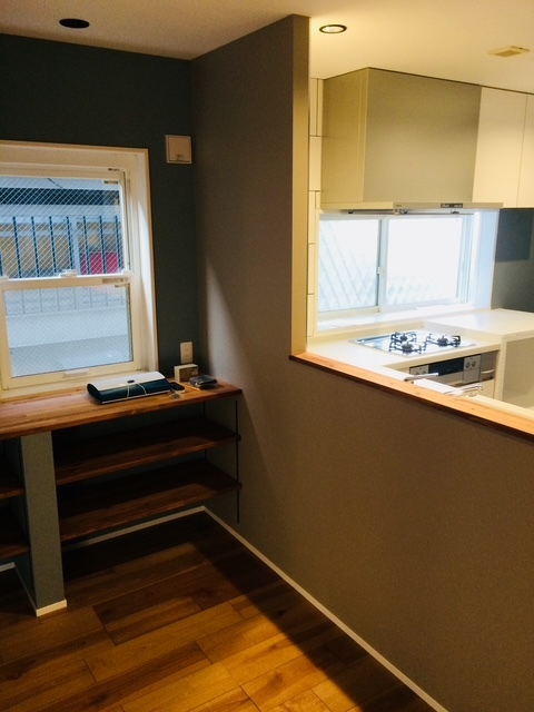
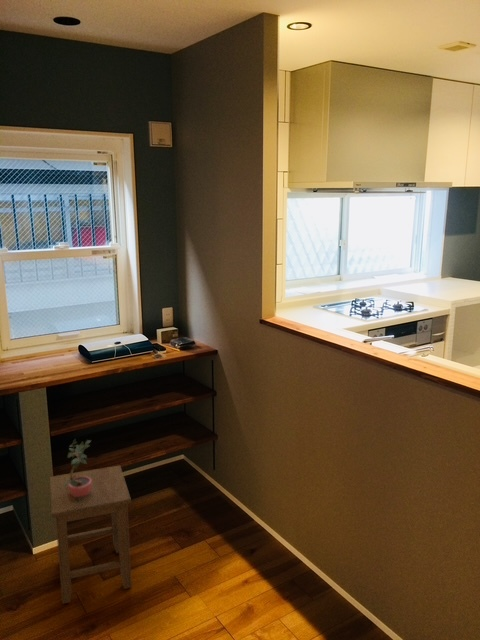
+ stool [49,464,132,605]
+ potted plant [65,438,92,501]
